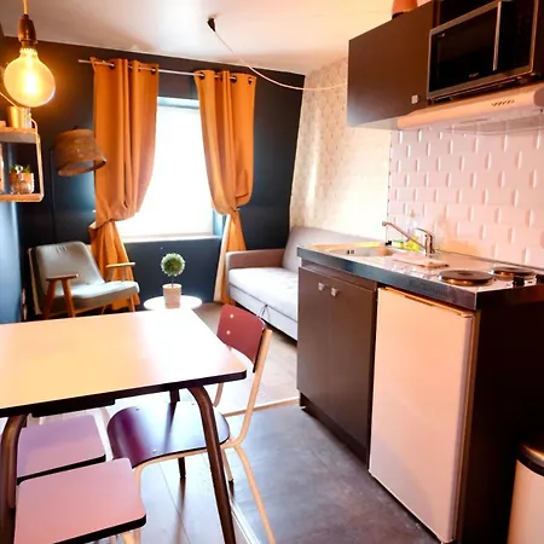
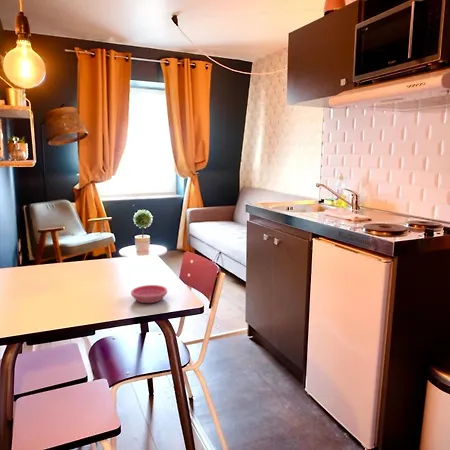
+ saucer [130,284,168,304]
